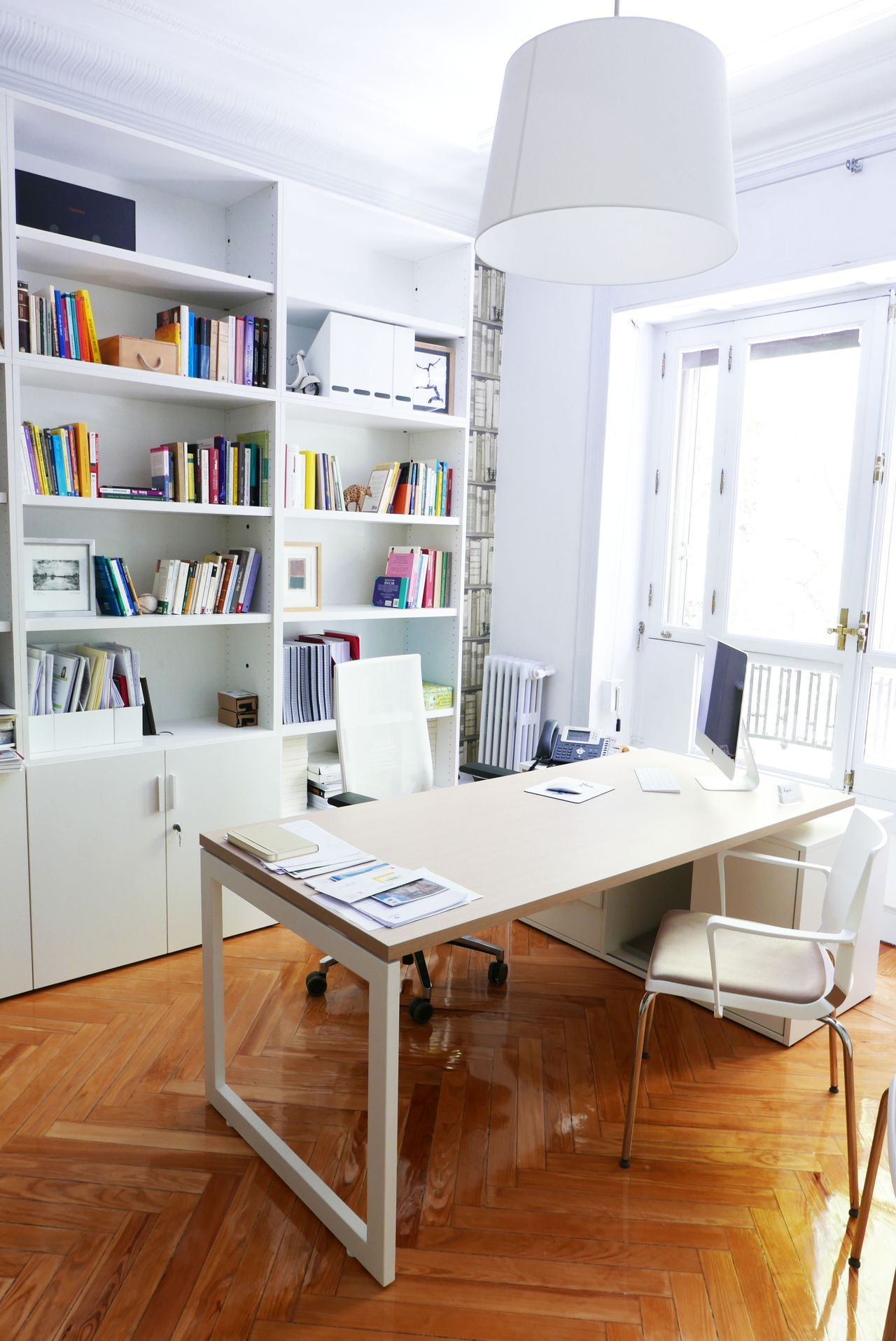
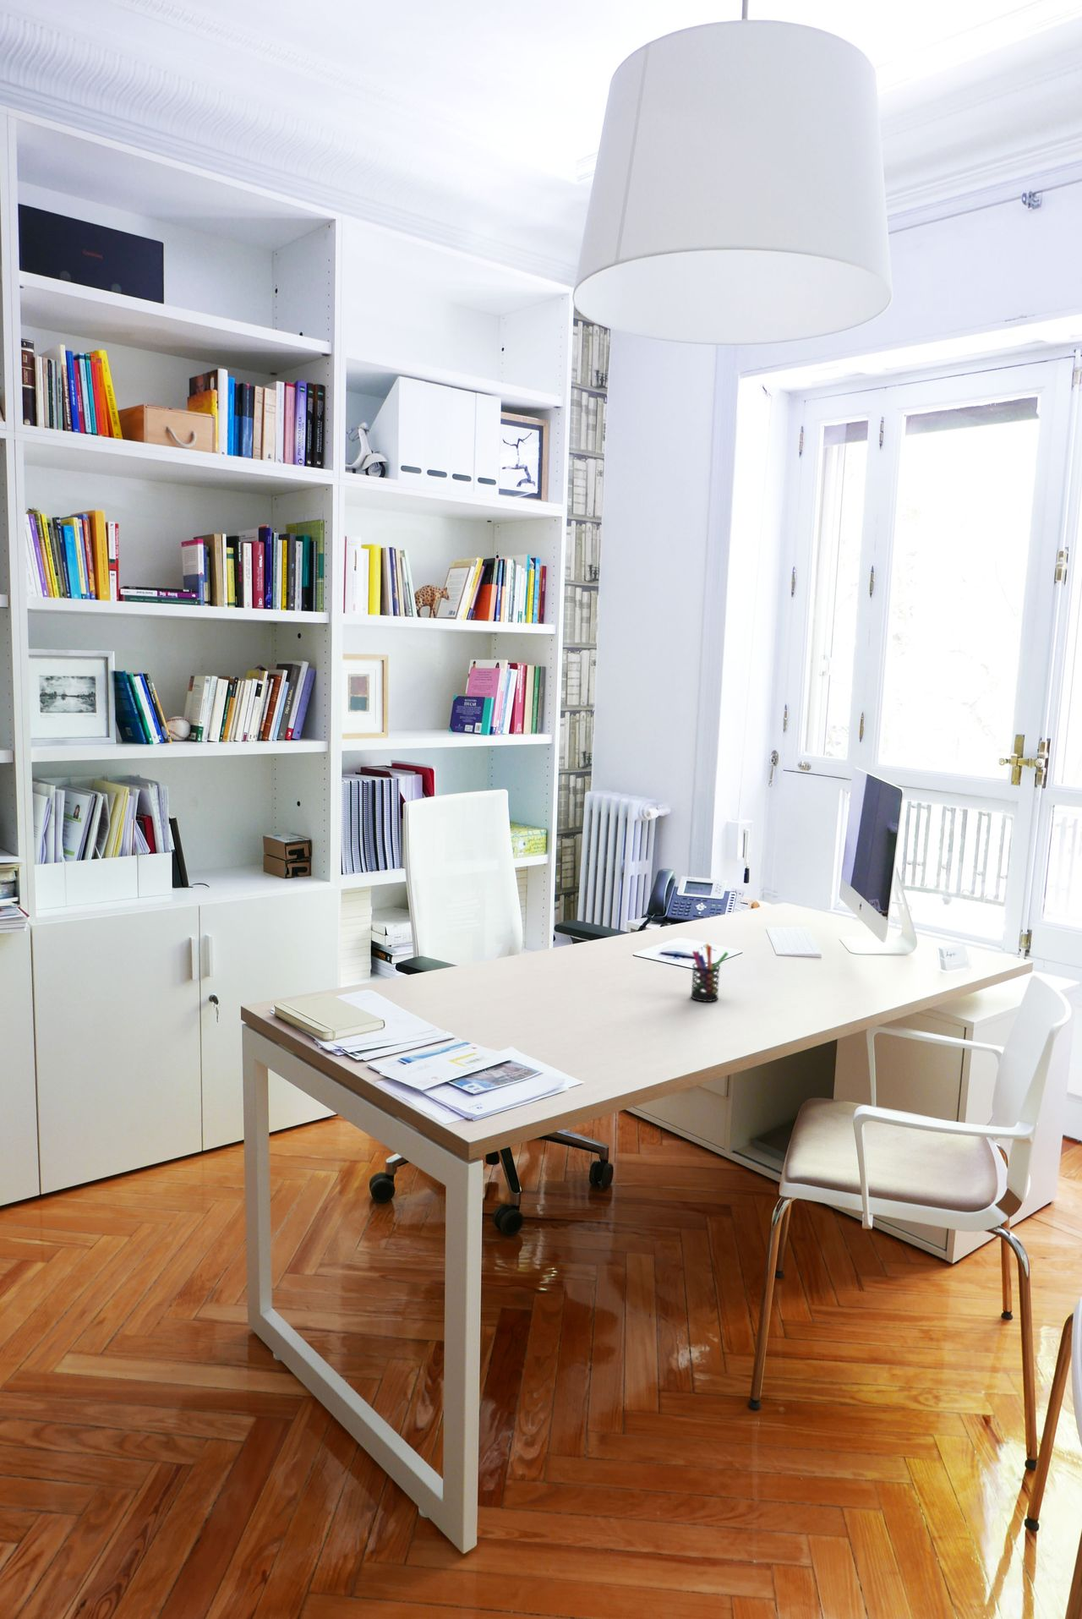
+ pen holder [690,943,729,1003]
